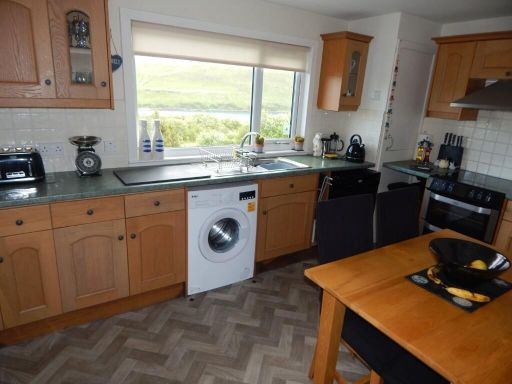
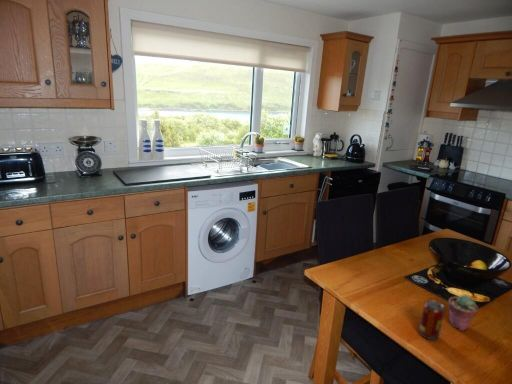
+ potted succulent [447,294,479,332]
+ beverage can [418,299,446,341]
